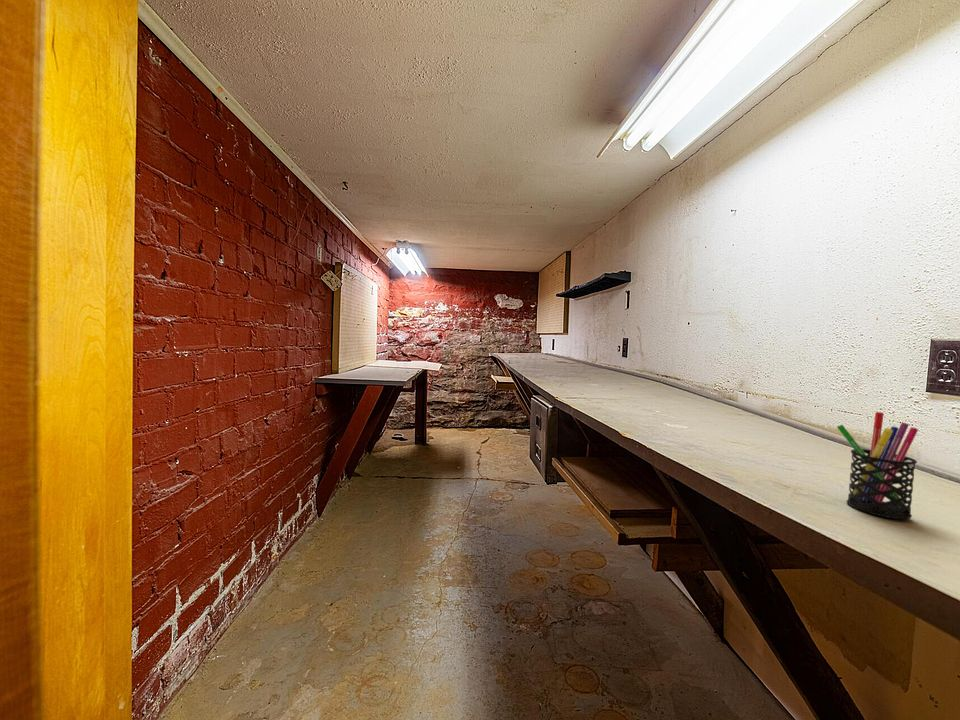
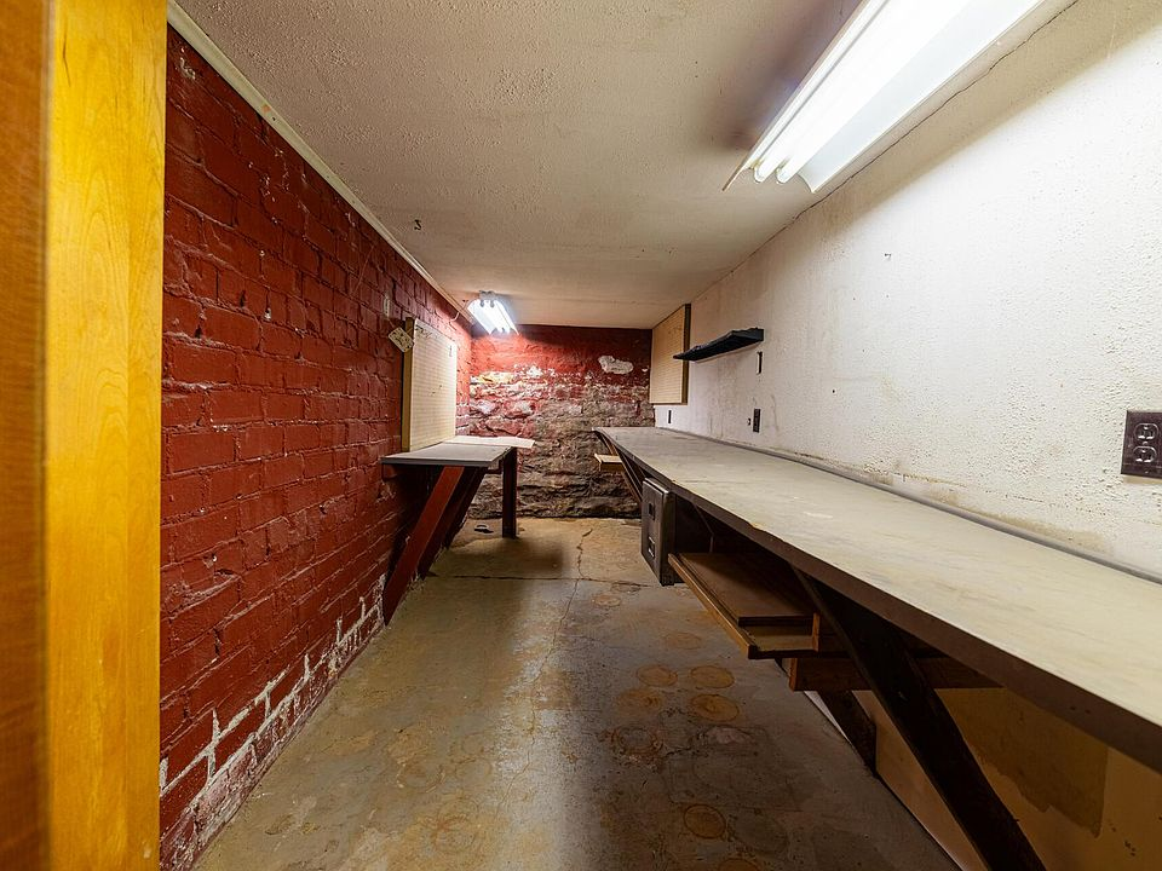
- pen holder [836,411,919,520]
